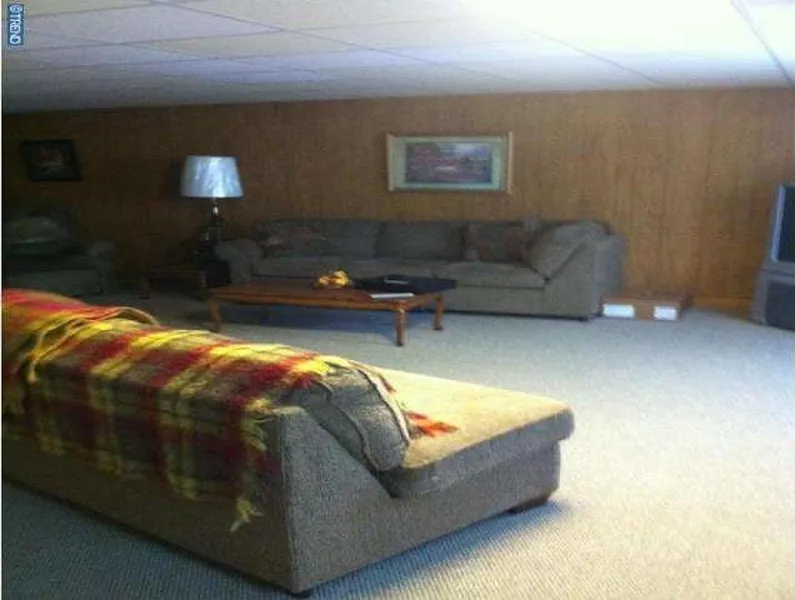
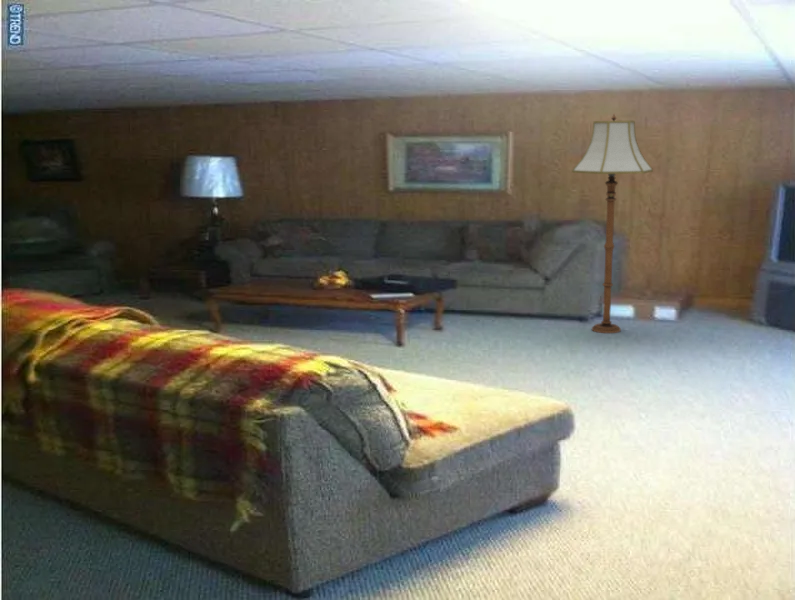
+ floor lamp [571,113,654,334]
